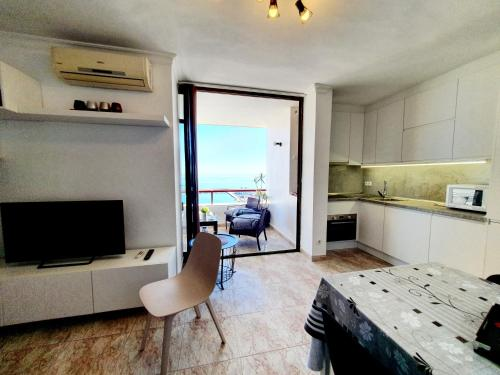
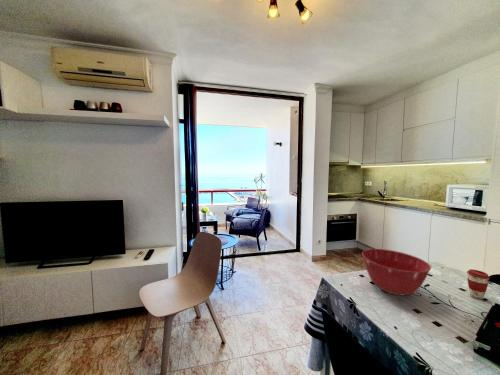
+ mixing bowl [361,248,432,296]
+ coffee cup [466,268,491,300]
